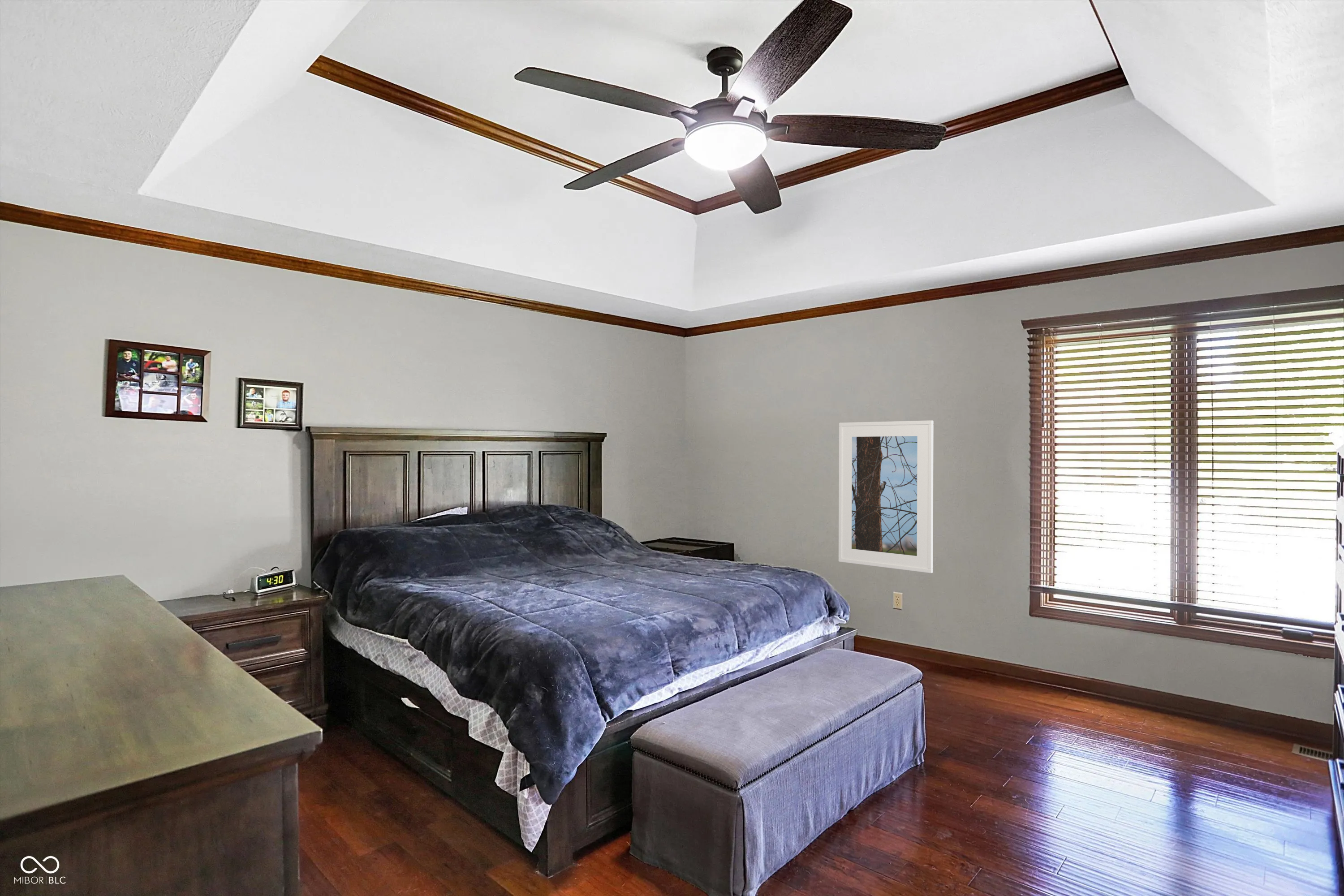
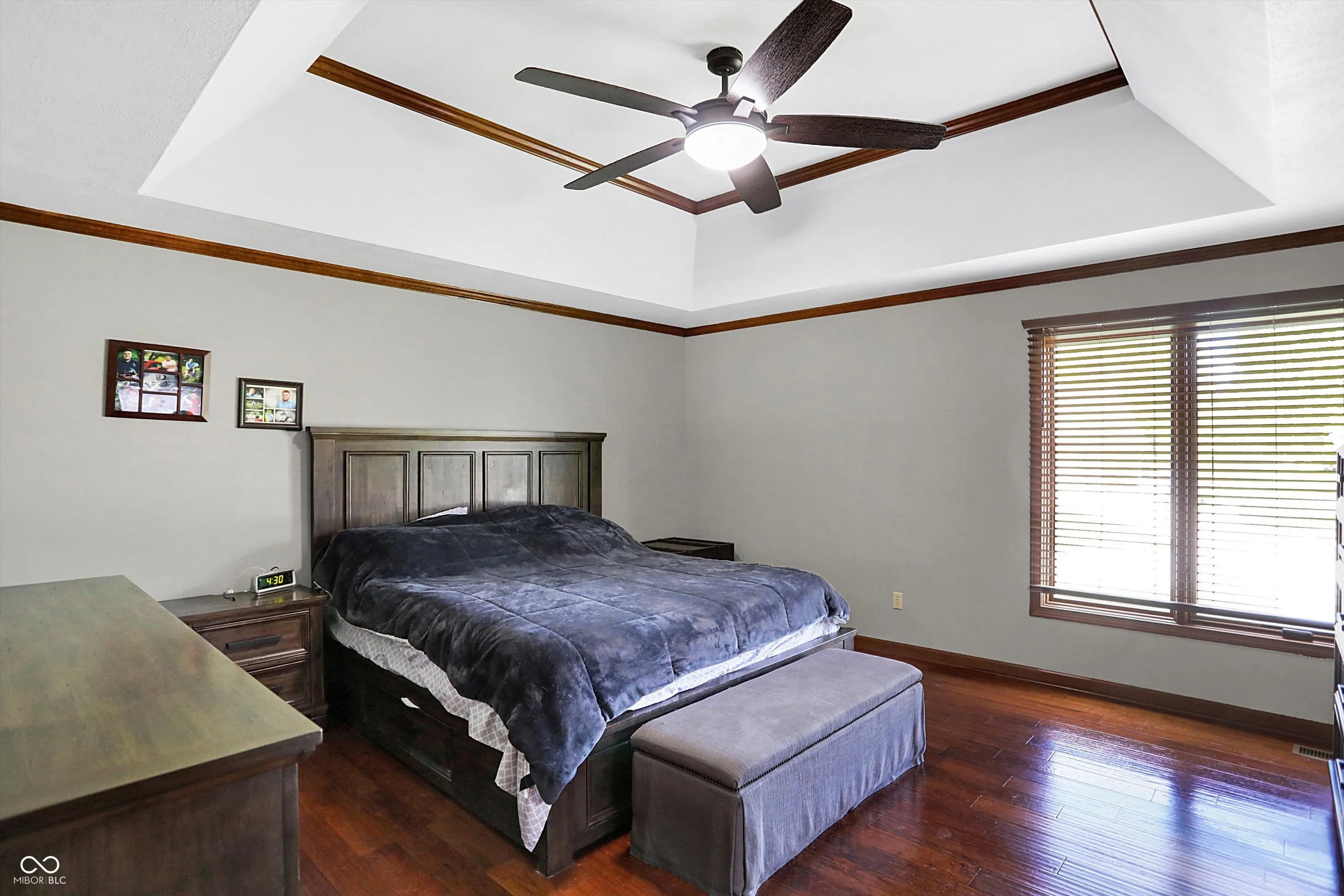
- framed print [838,420,934,573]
